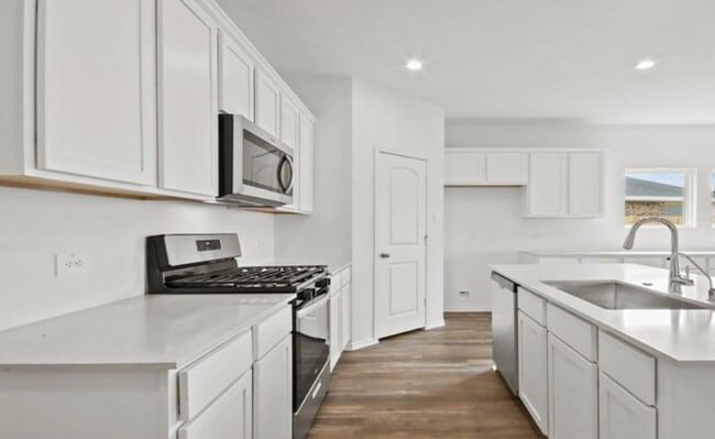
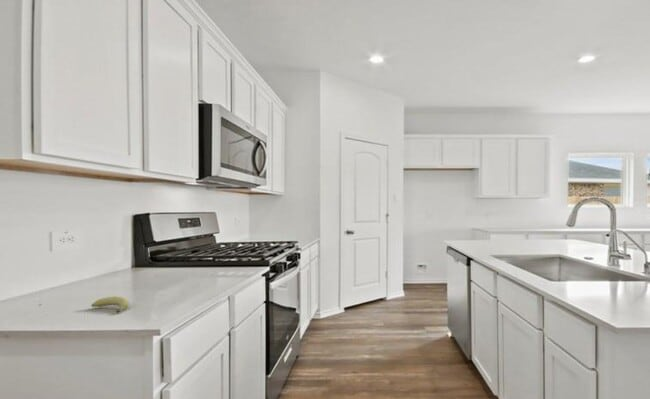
+ fruit [91,296,130,314]
